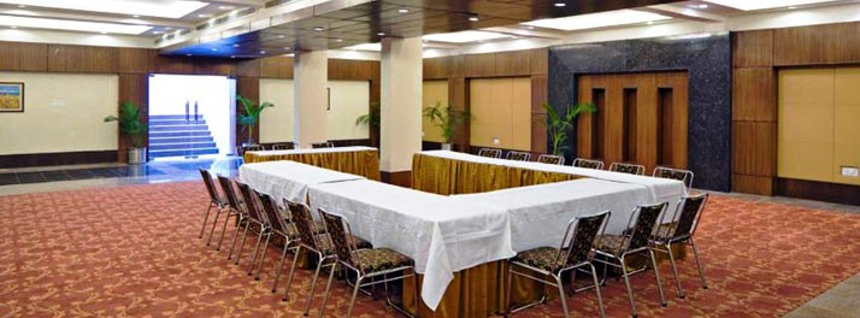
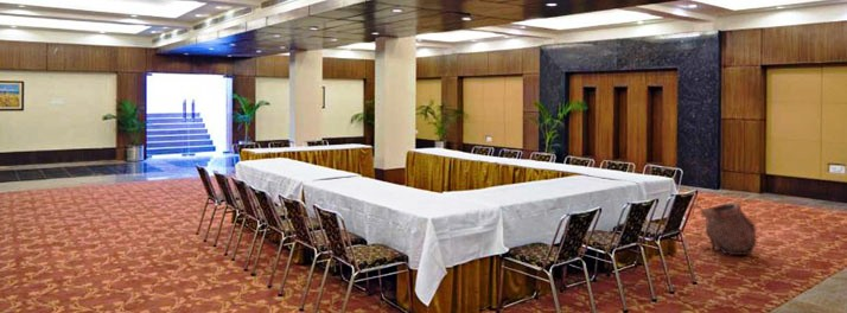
+ backpack [690,202,757,256]
